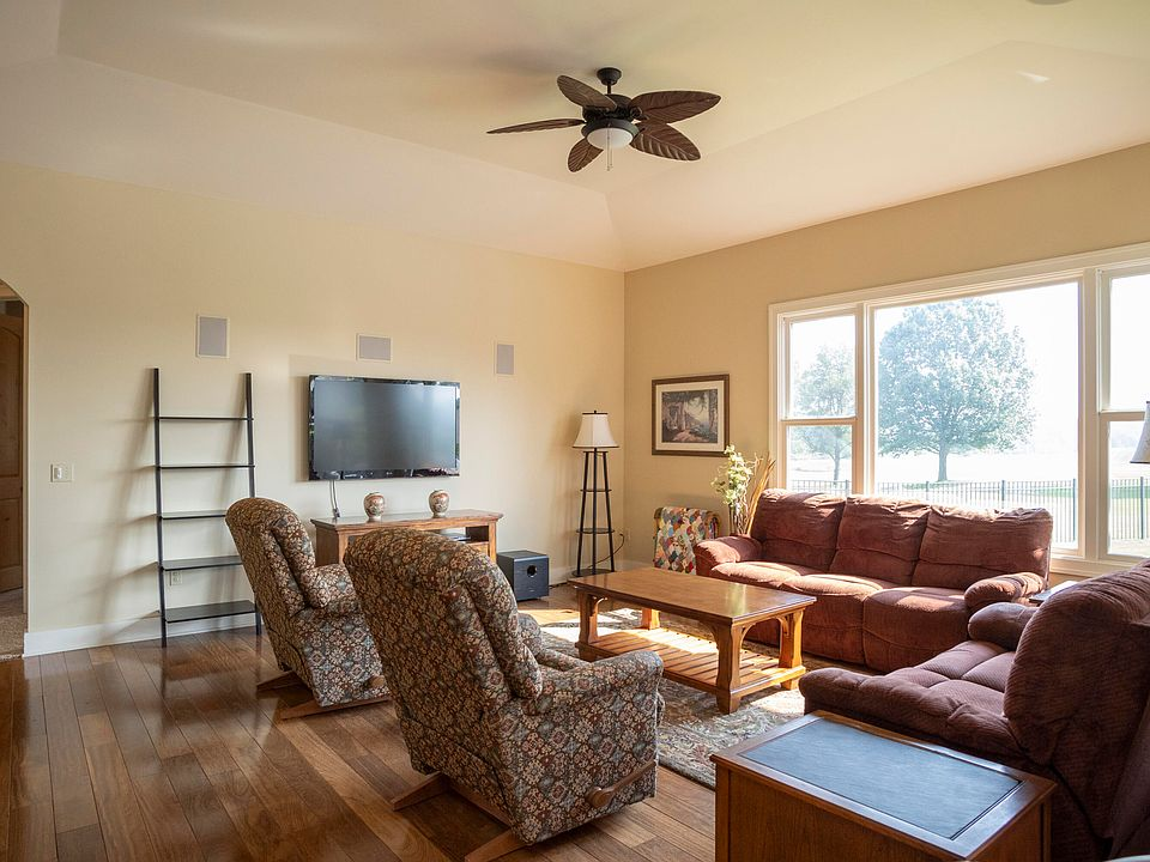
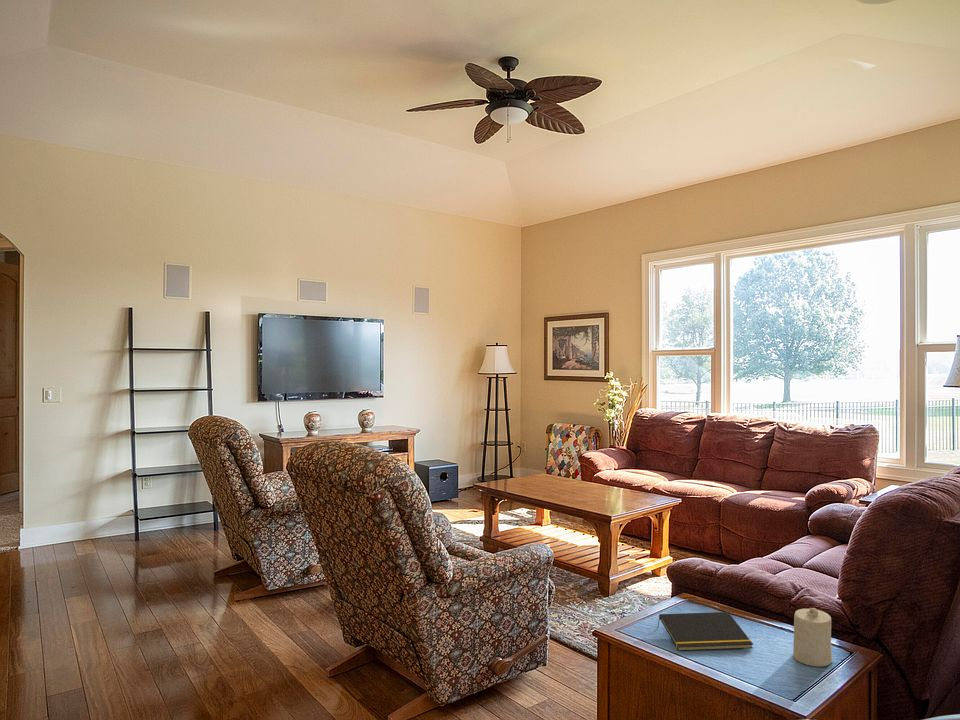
+ candle [792,607,833,667]
+ notepad [656,611,754,652]
